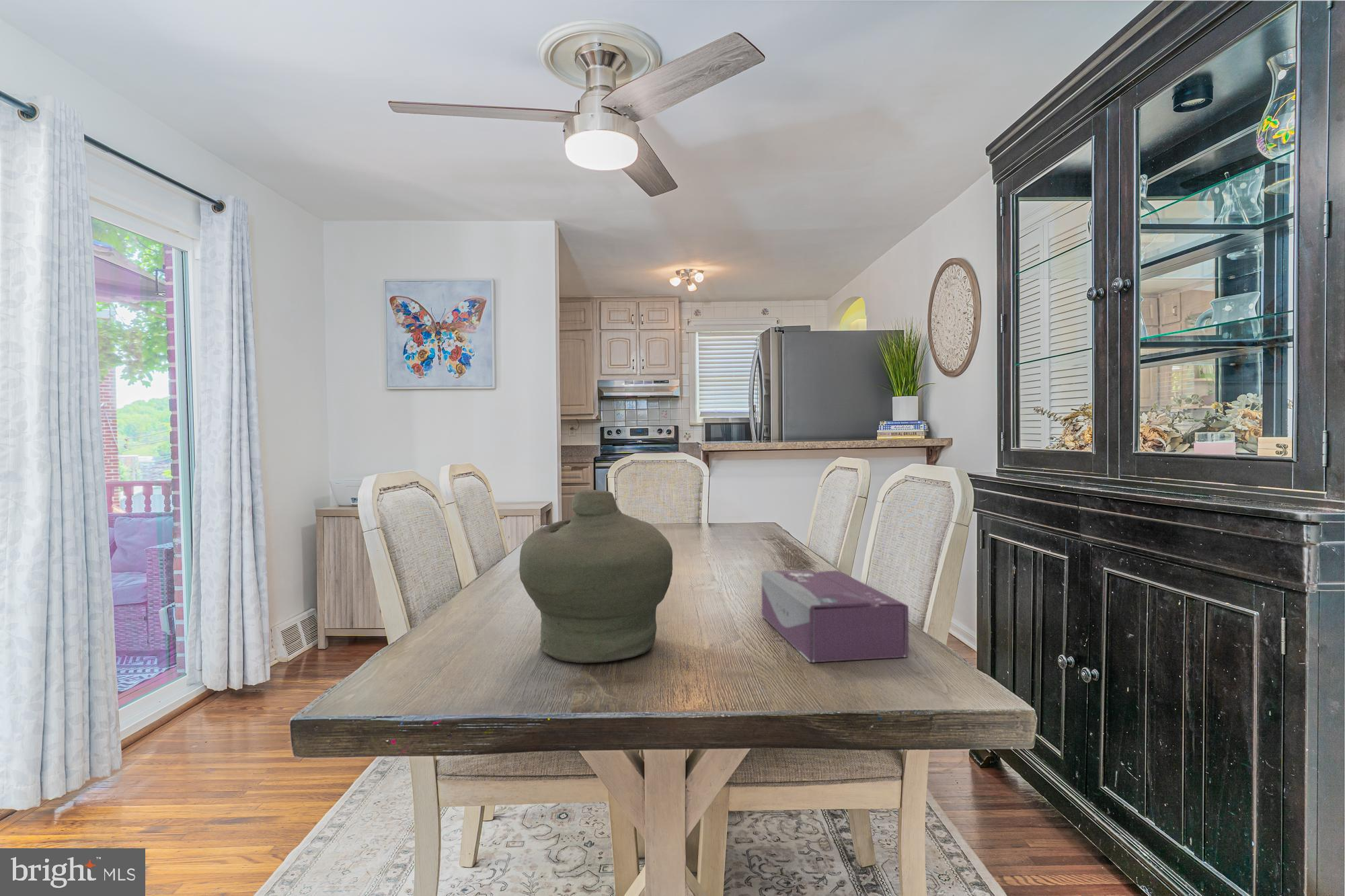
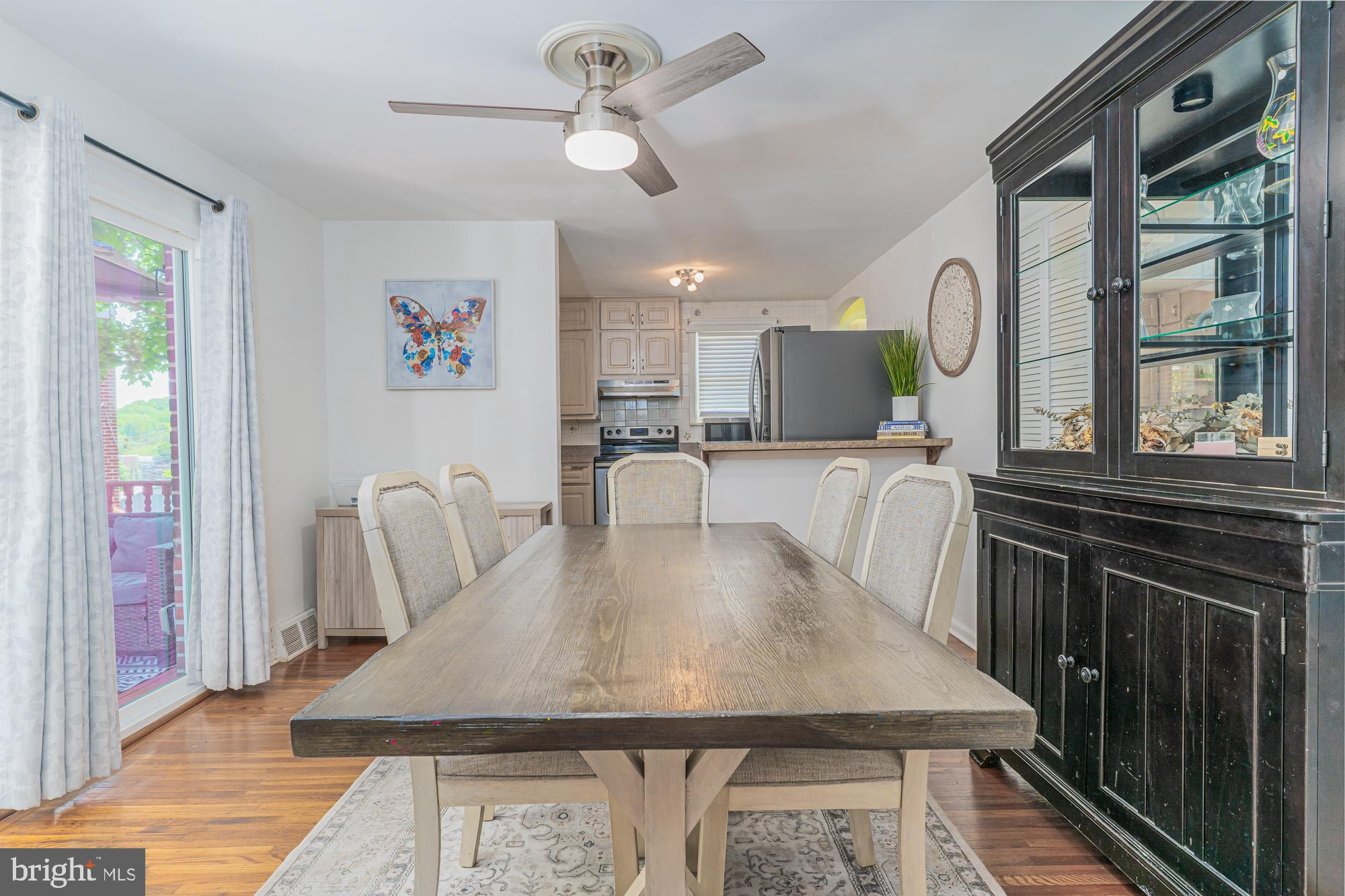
- jar [518,489,673,664]
- tissue box [761,569,910,663]
